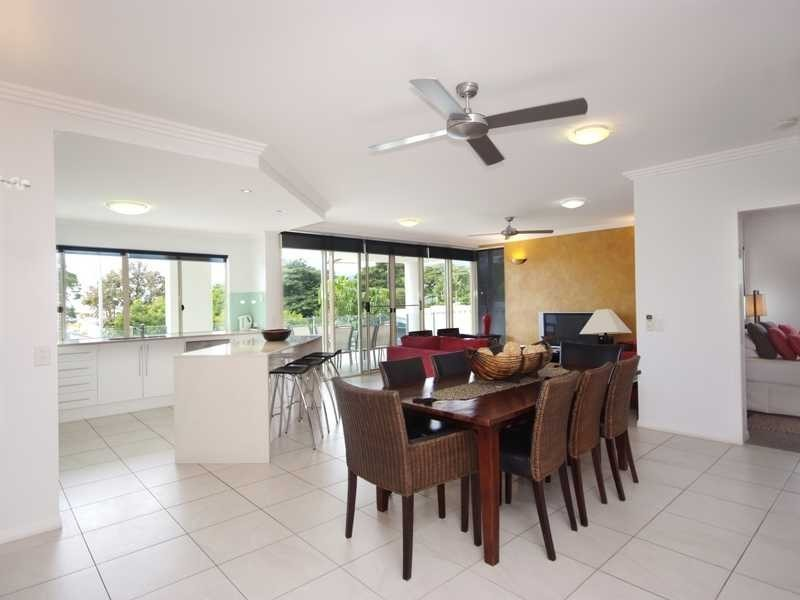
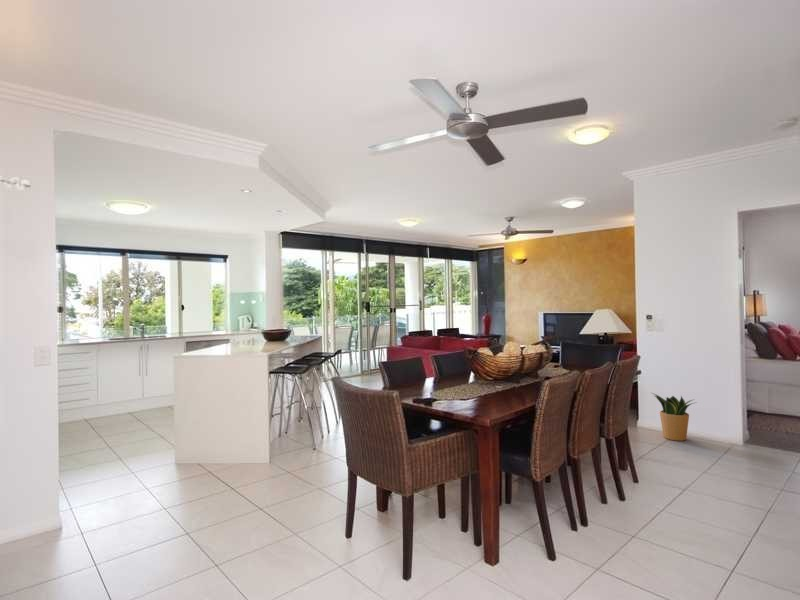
+ potted plant [651,392,698,442]
